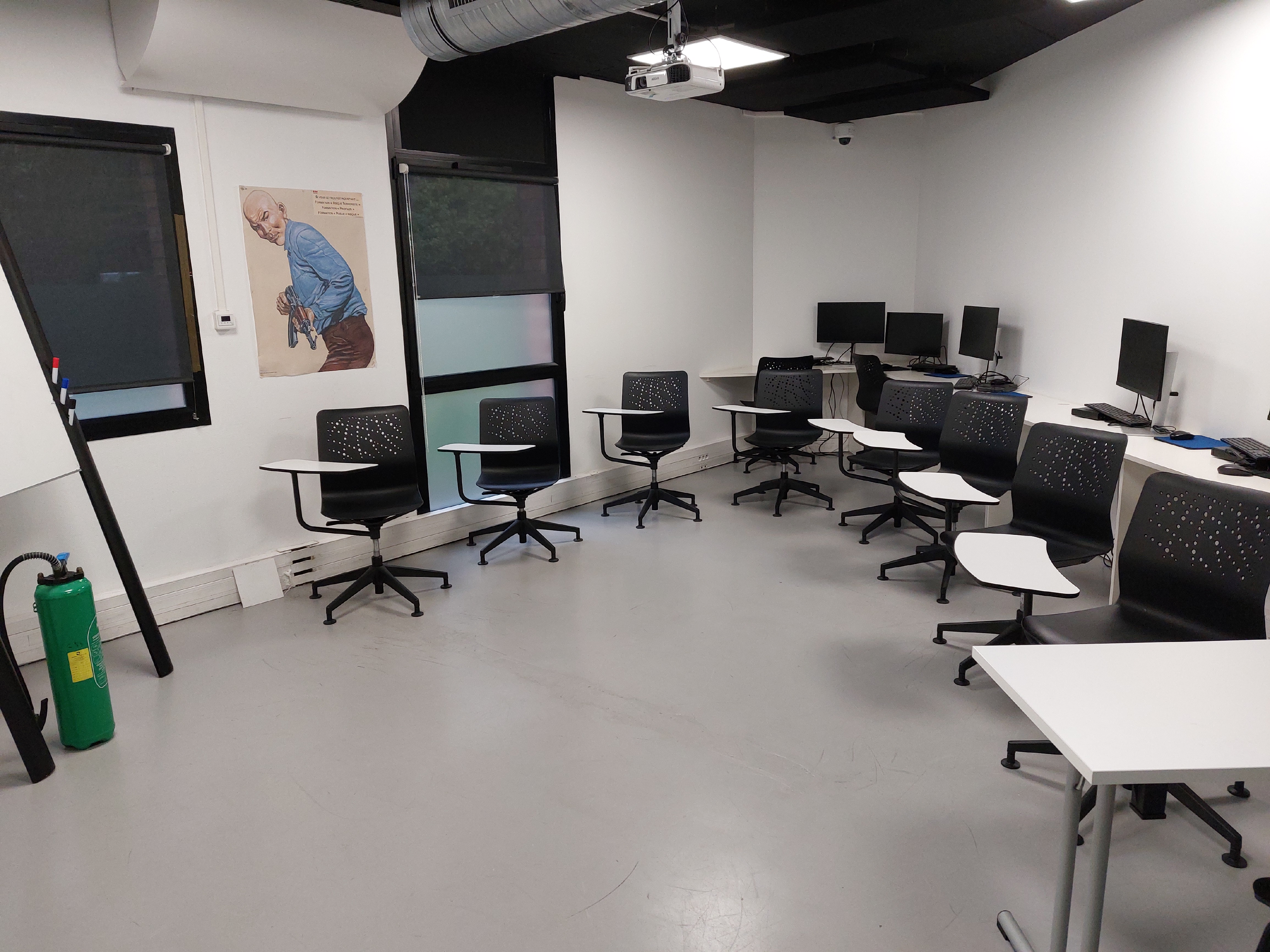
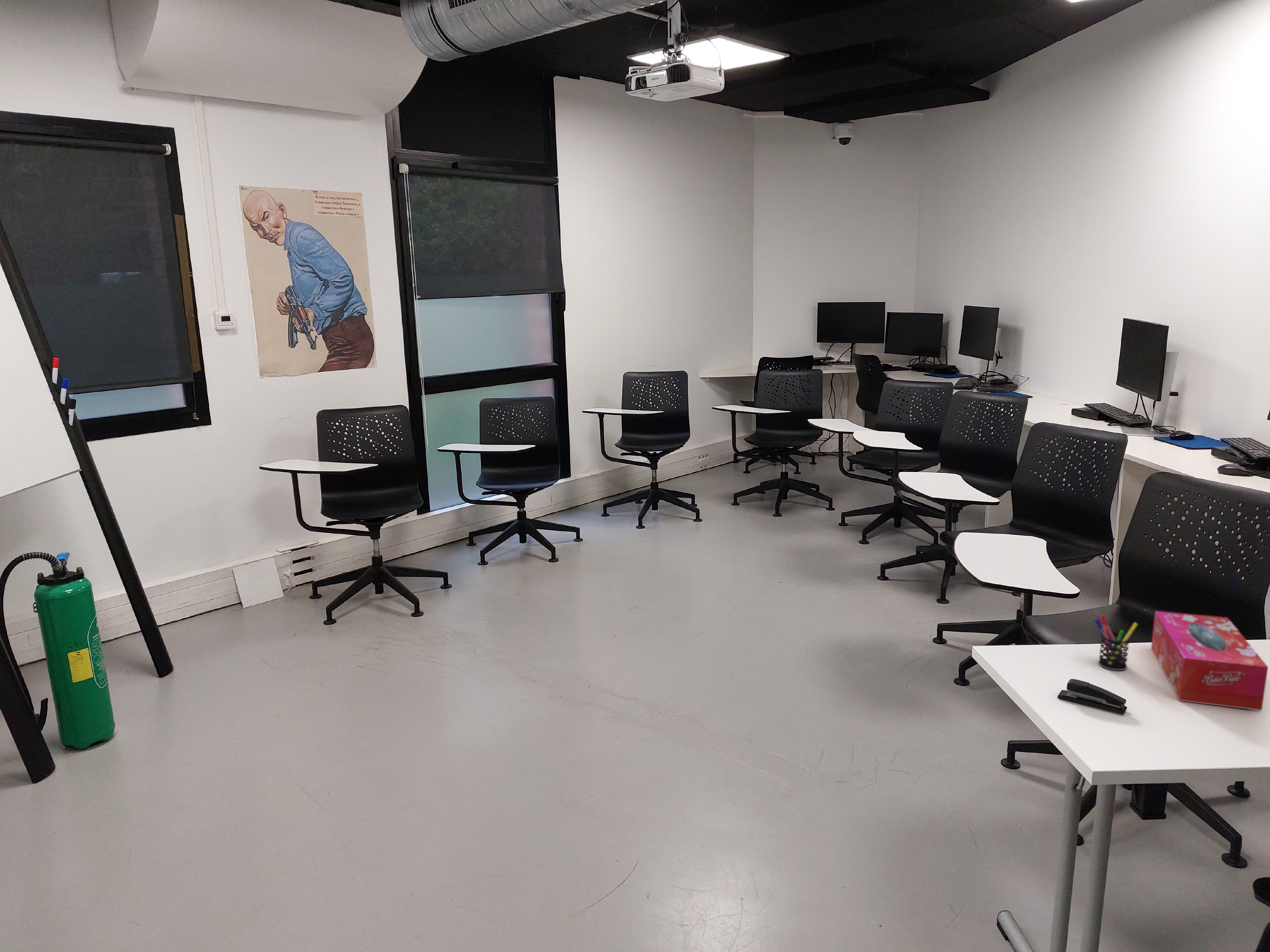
+ pen holder [1094,614,1138,671]
+ tissue box [1151,611,1268,711]
+ stapler [1057,679,1127,714]
